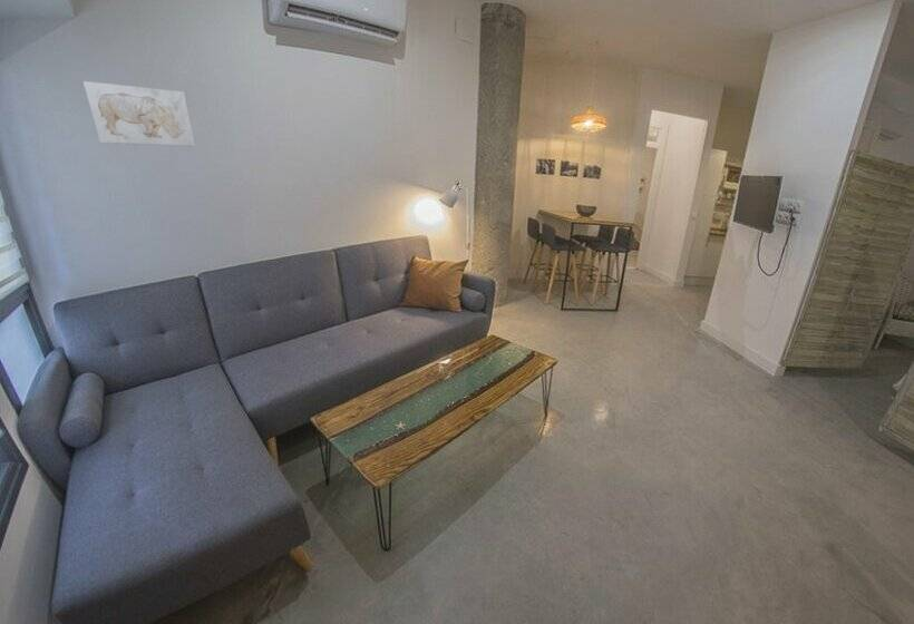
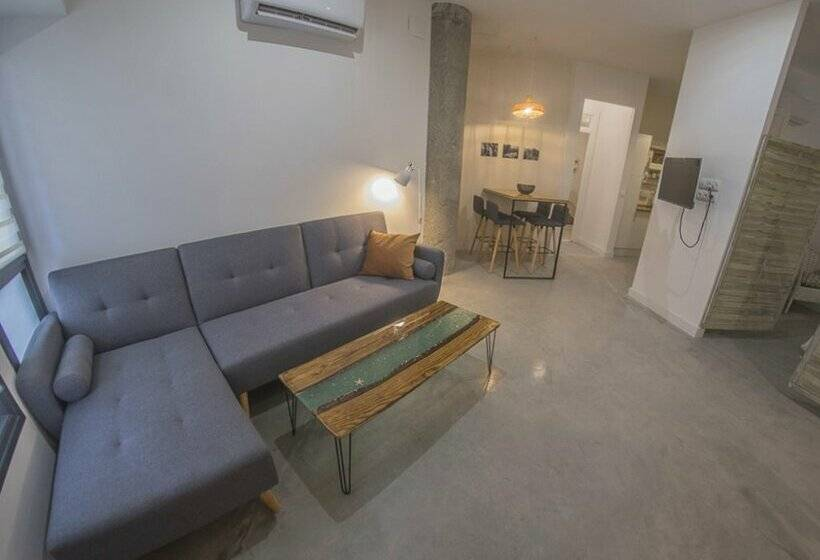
- wall art [82,80,196,147]
